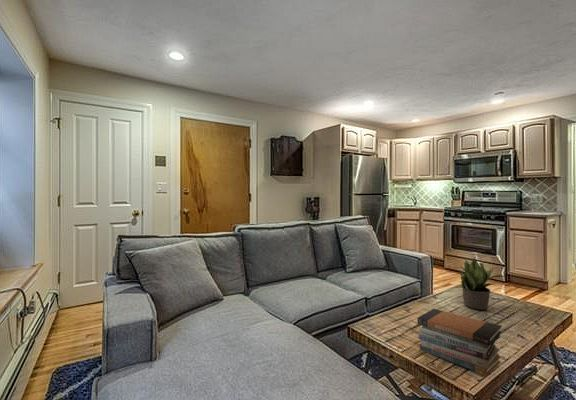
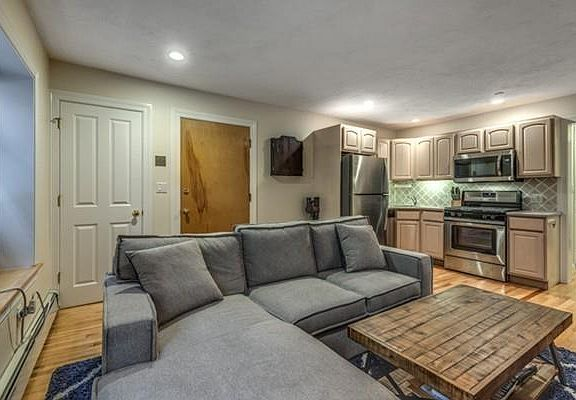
- potted plant [455,257,507,311]
- book stack [417,308,503,377]
